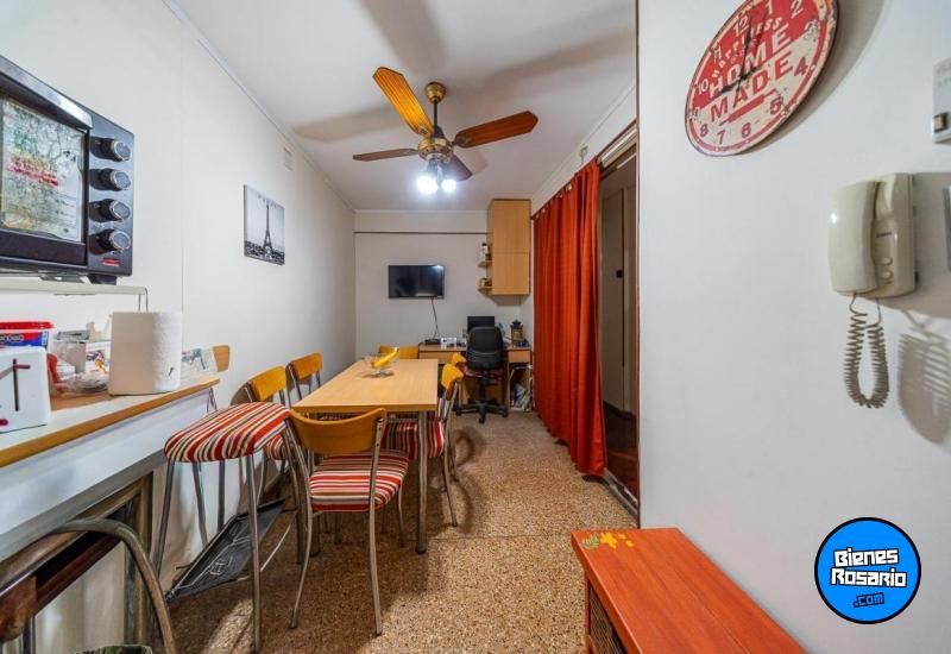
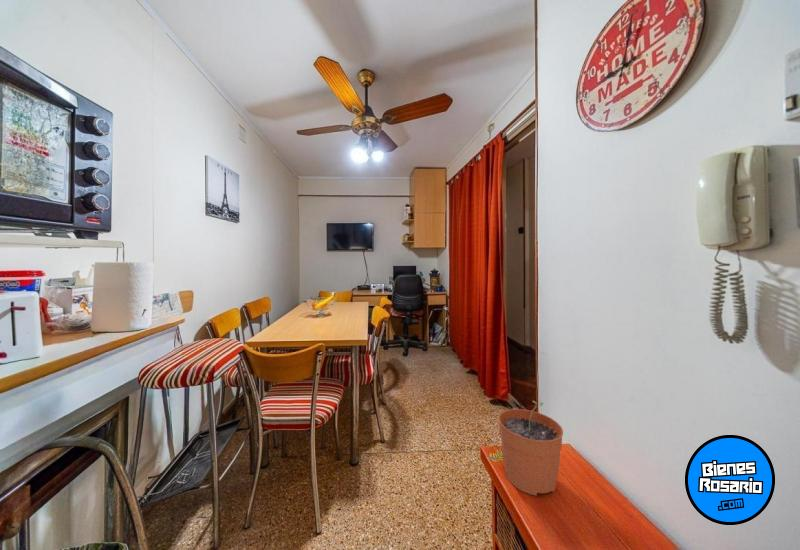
+ plant pot [498,400,564,497]
